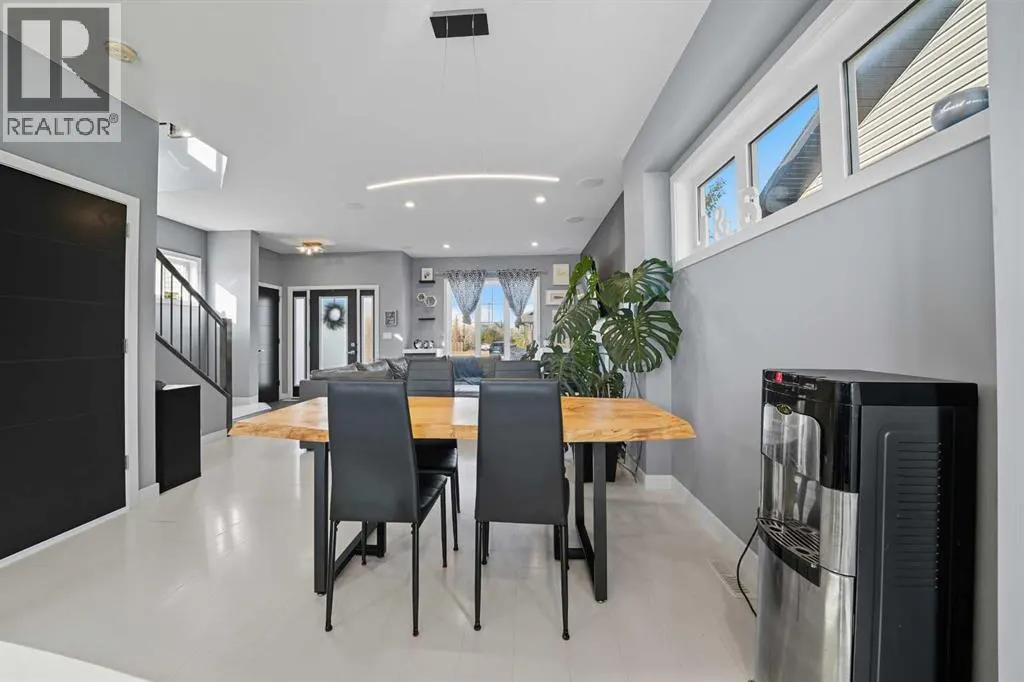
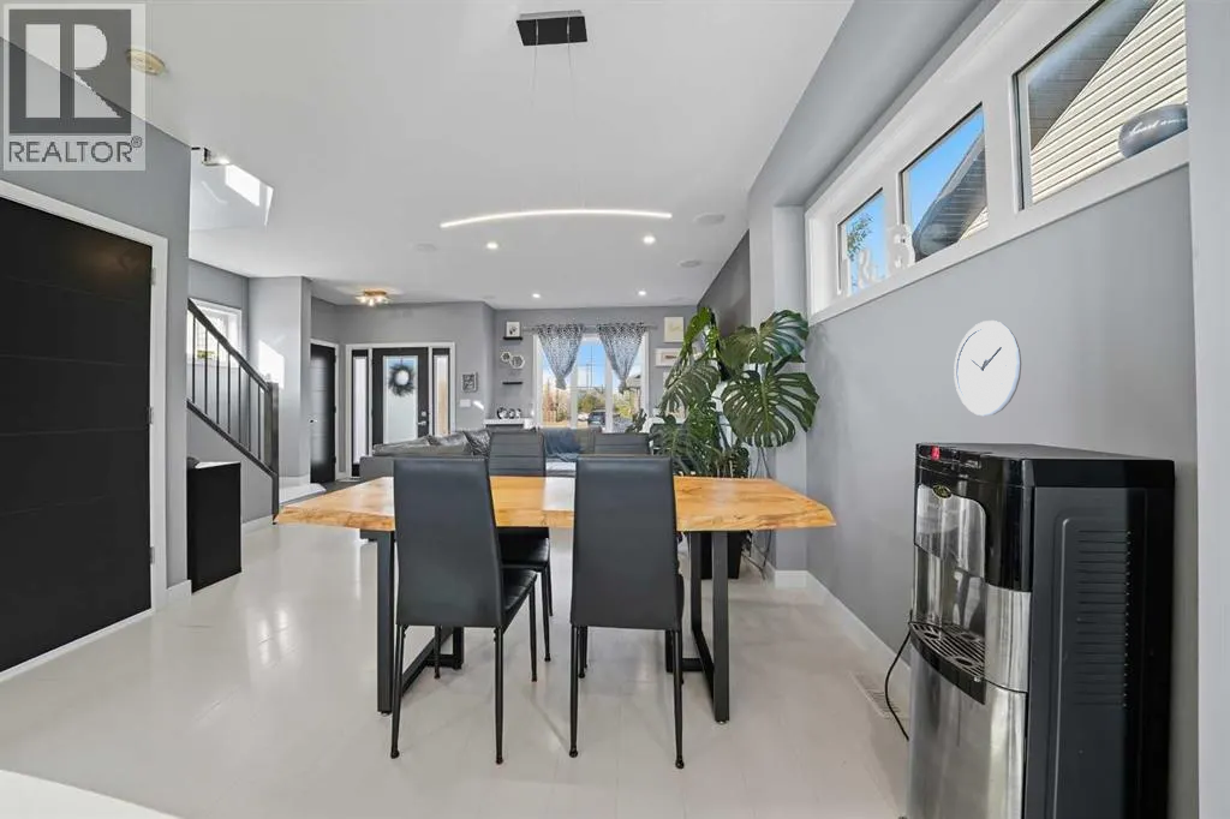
+ wall clock [953,319,1022,417]
